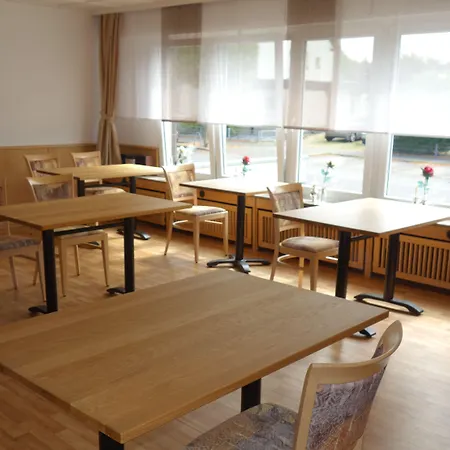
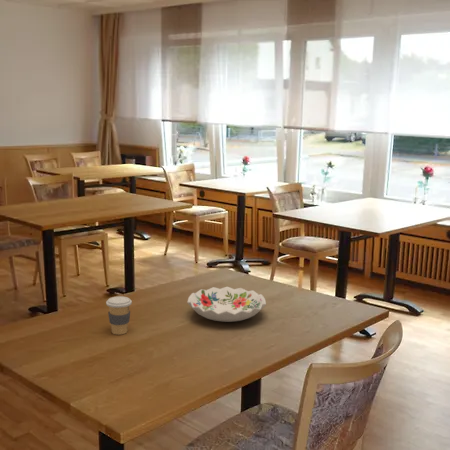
+ decorative bowl [187,286,267,323]
+ coffee cup [105,295,133,336]
